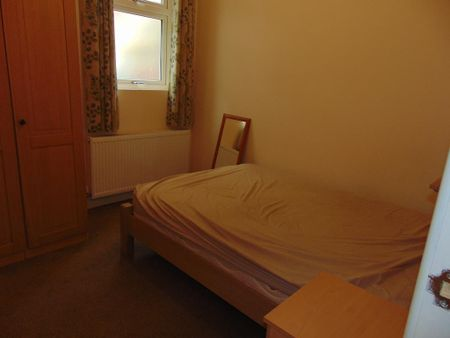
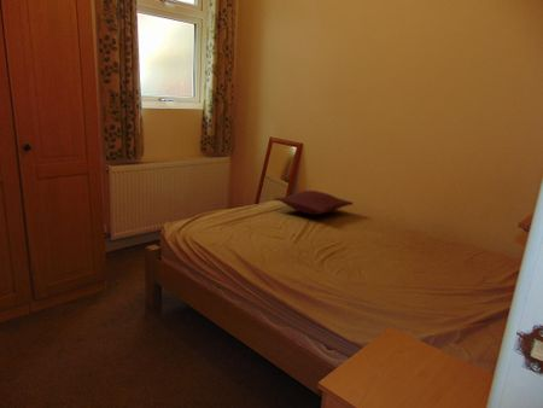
+ pillow [273,190,355,216]
